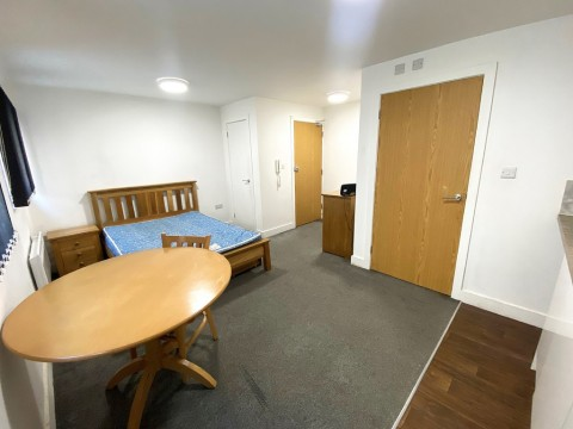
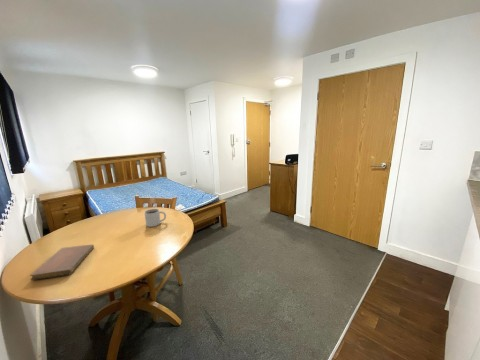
+ notebook [29,244,95,281]
+ mug [143,208,167,228]
